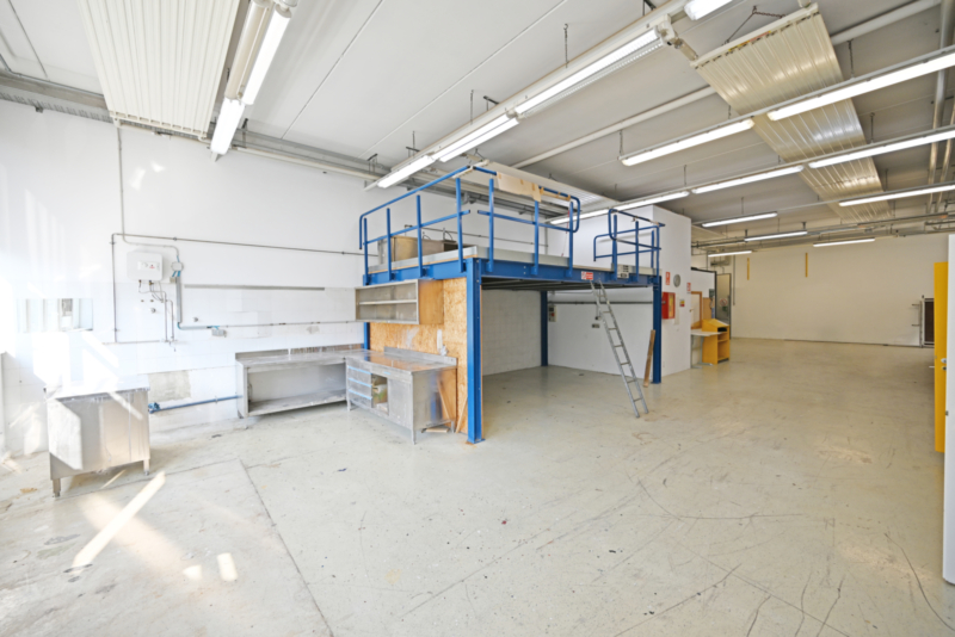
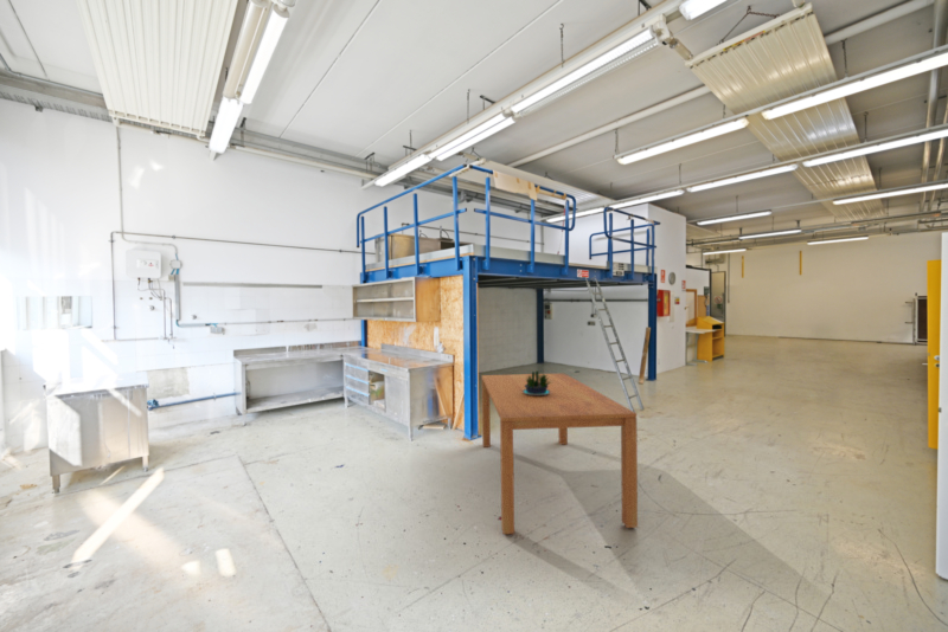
+ dining table [481,372,639,535]
+ potted plant [523,369,552,395]
